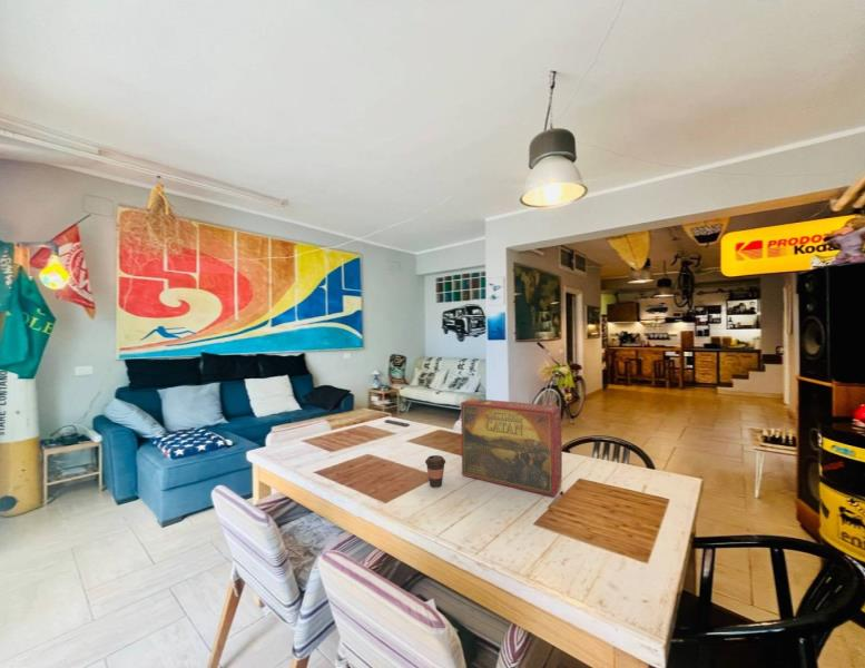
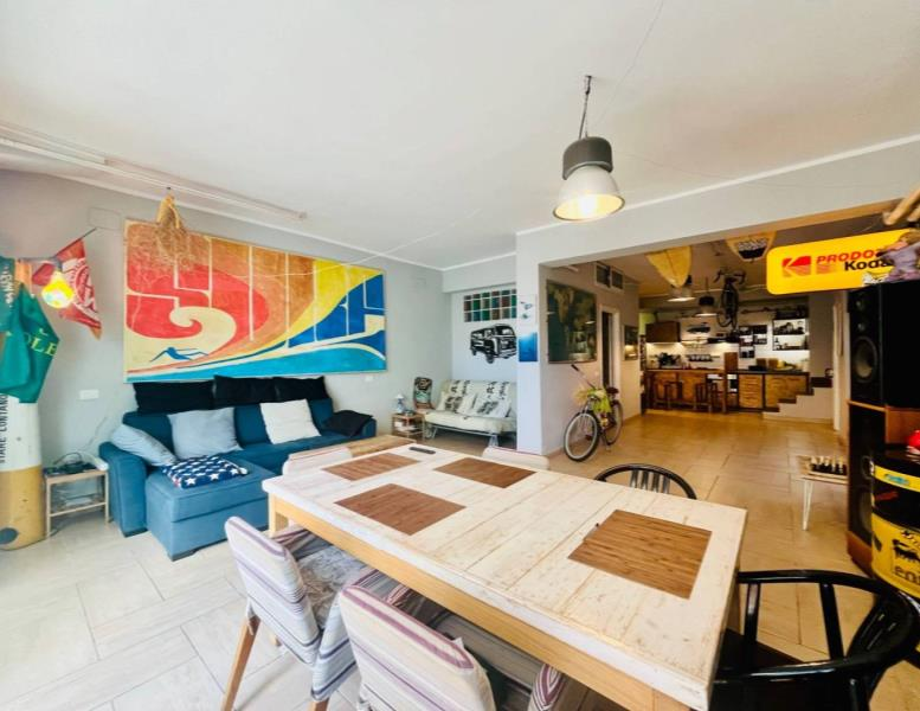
- board game [460,397,563,498]
- coffee cup [424,454,446,489]
